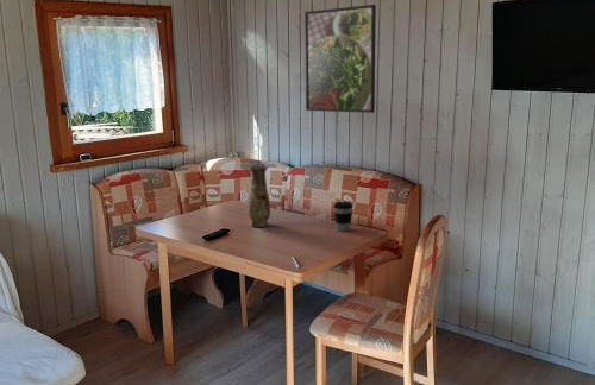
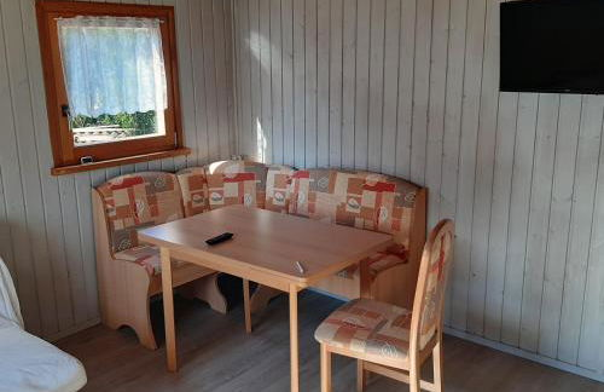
- vase [248,164,271,228]
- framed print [303,4,377,114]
- coffee cup [333,201,355,233]
